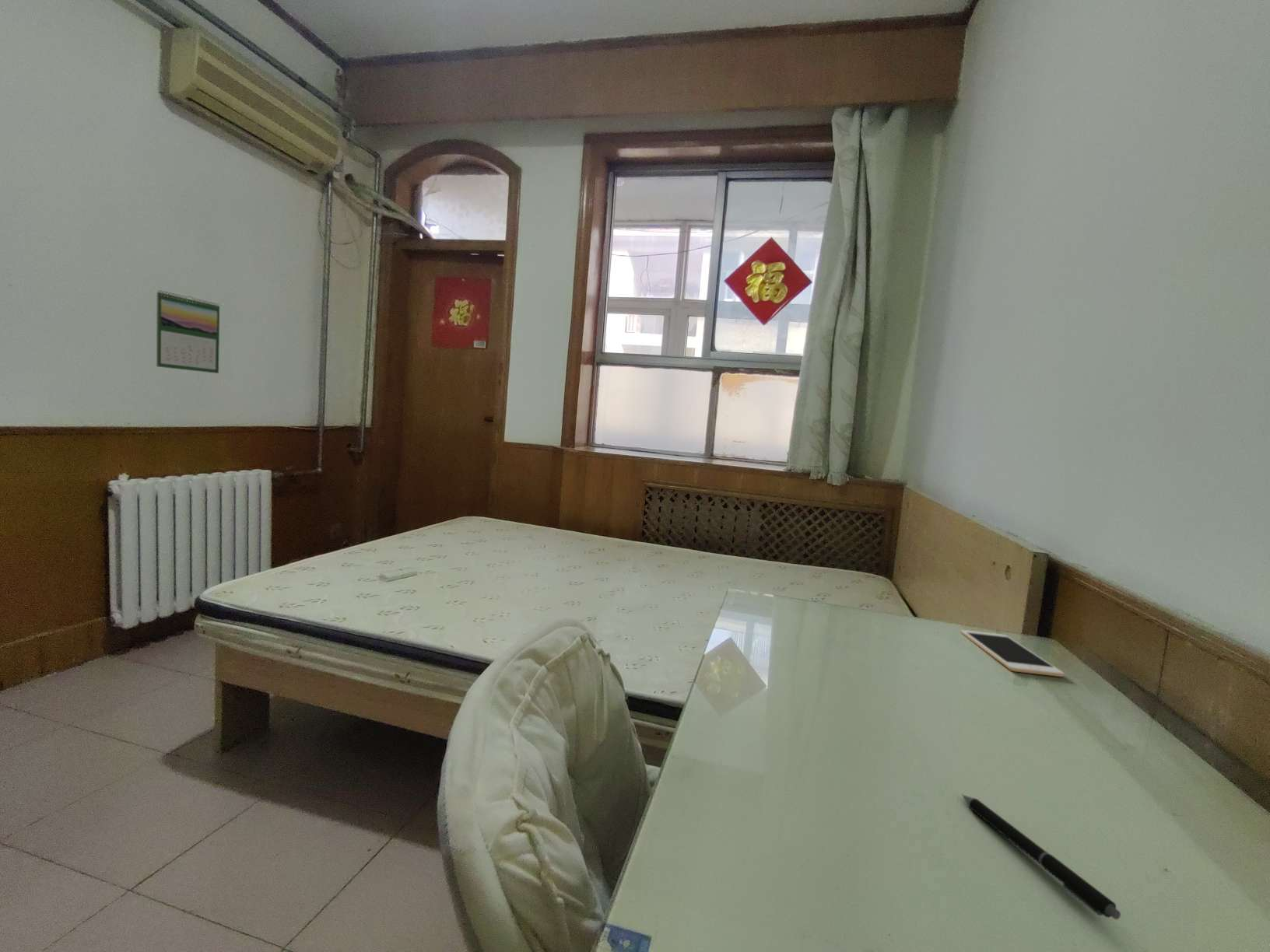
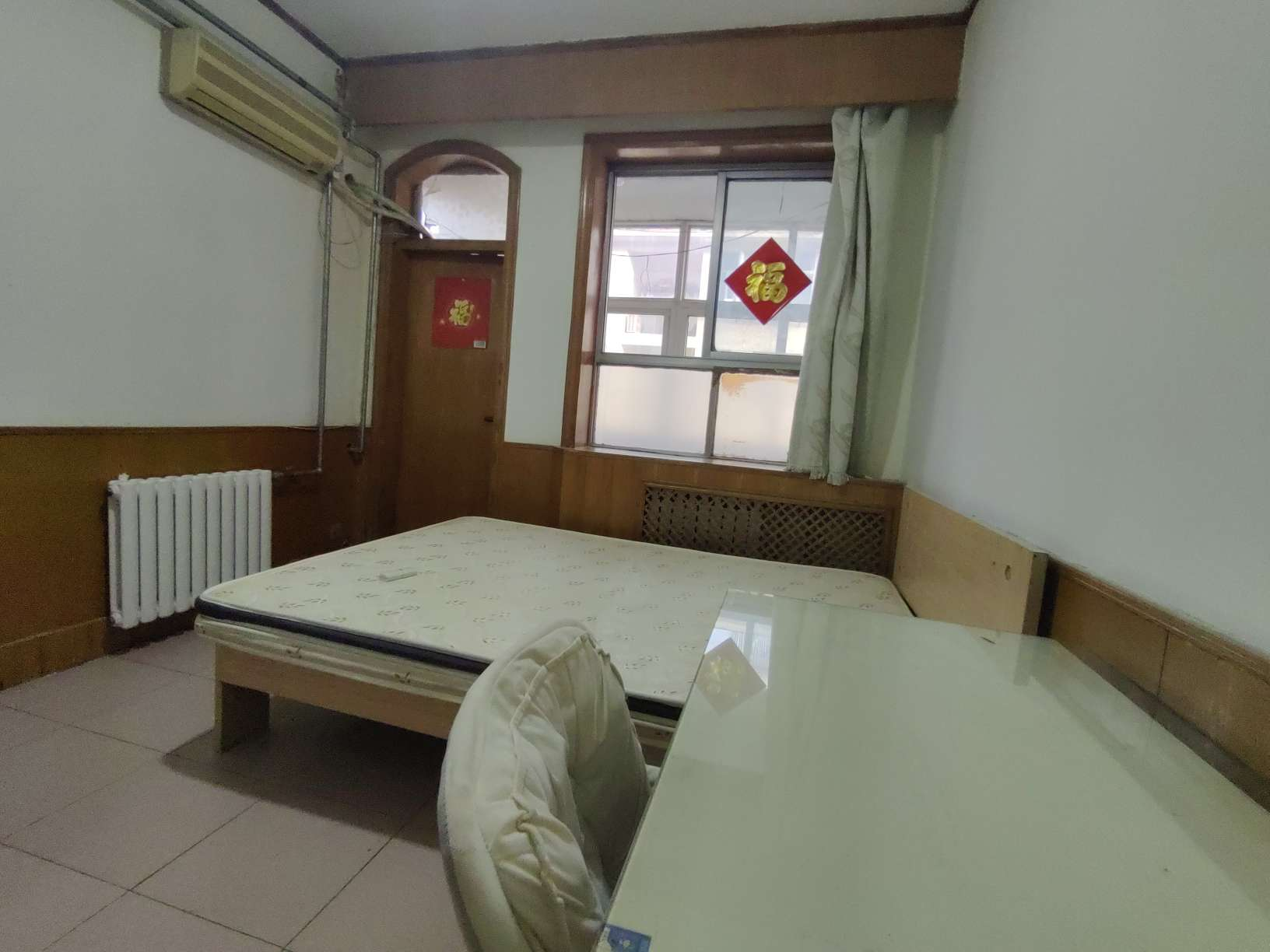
- cell phone [960,629,1065,677]
- pen [960,793,1121,920]
- calendar [156,289,220,374]
